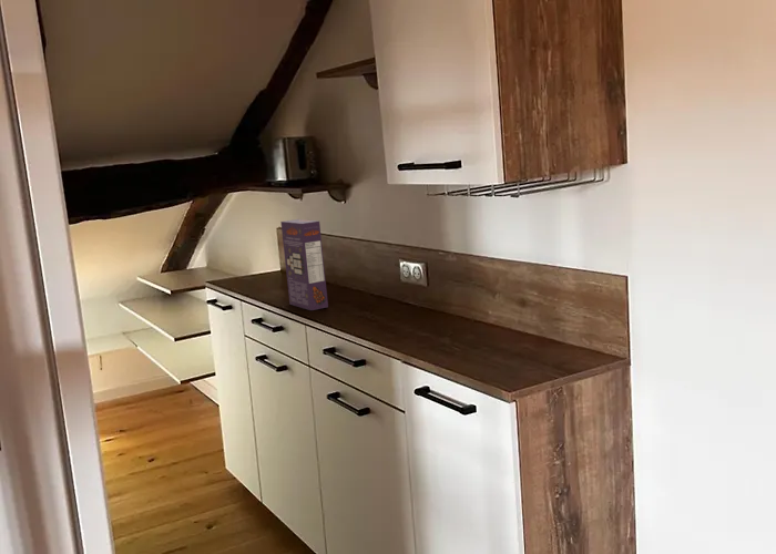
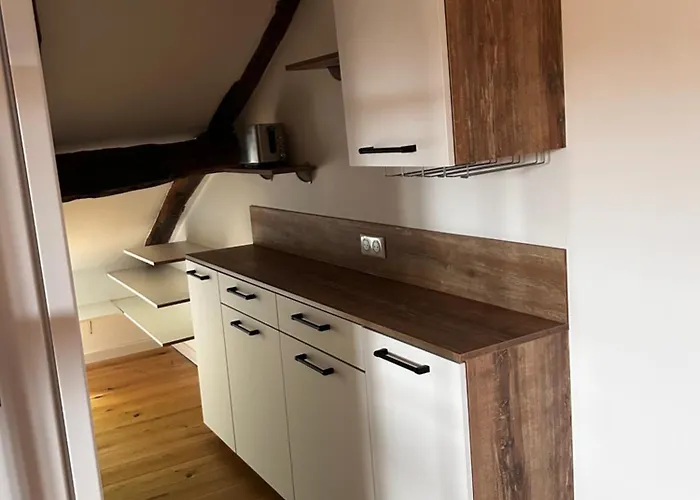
- cereal box [279,218,329,311]
